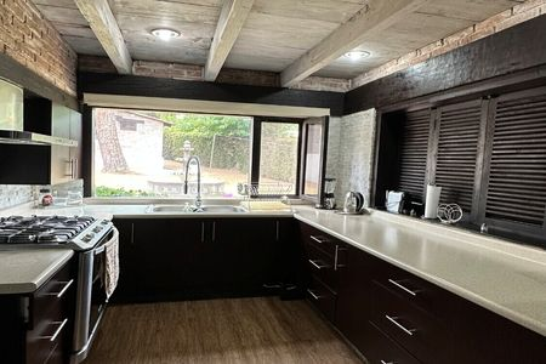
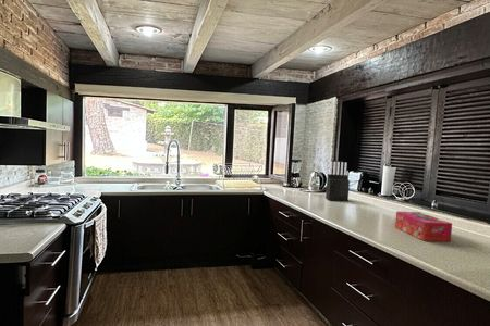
+ knife block [324,161,351,202]
+ tissue box [394,211,453,242]
